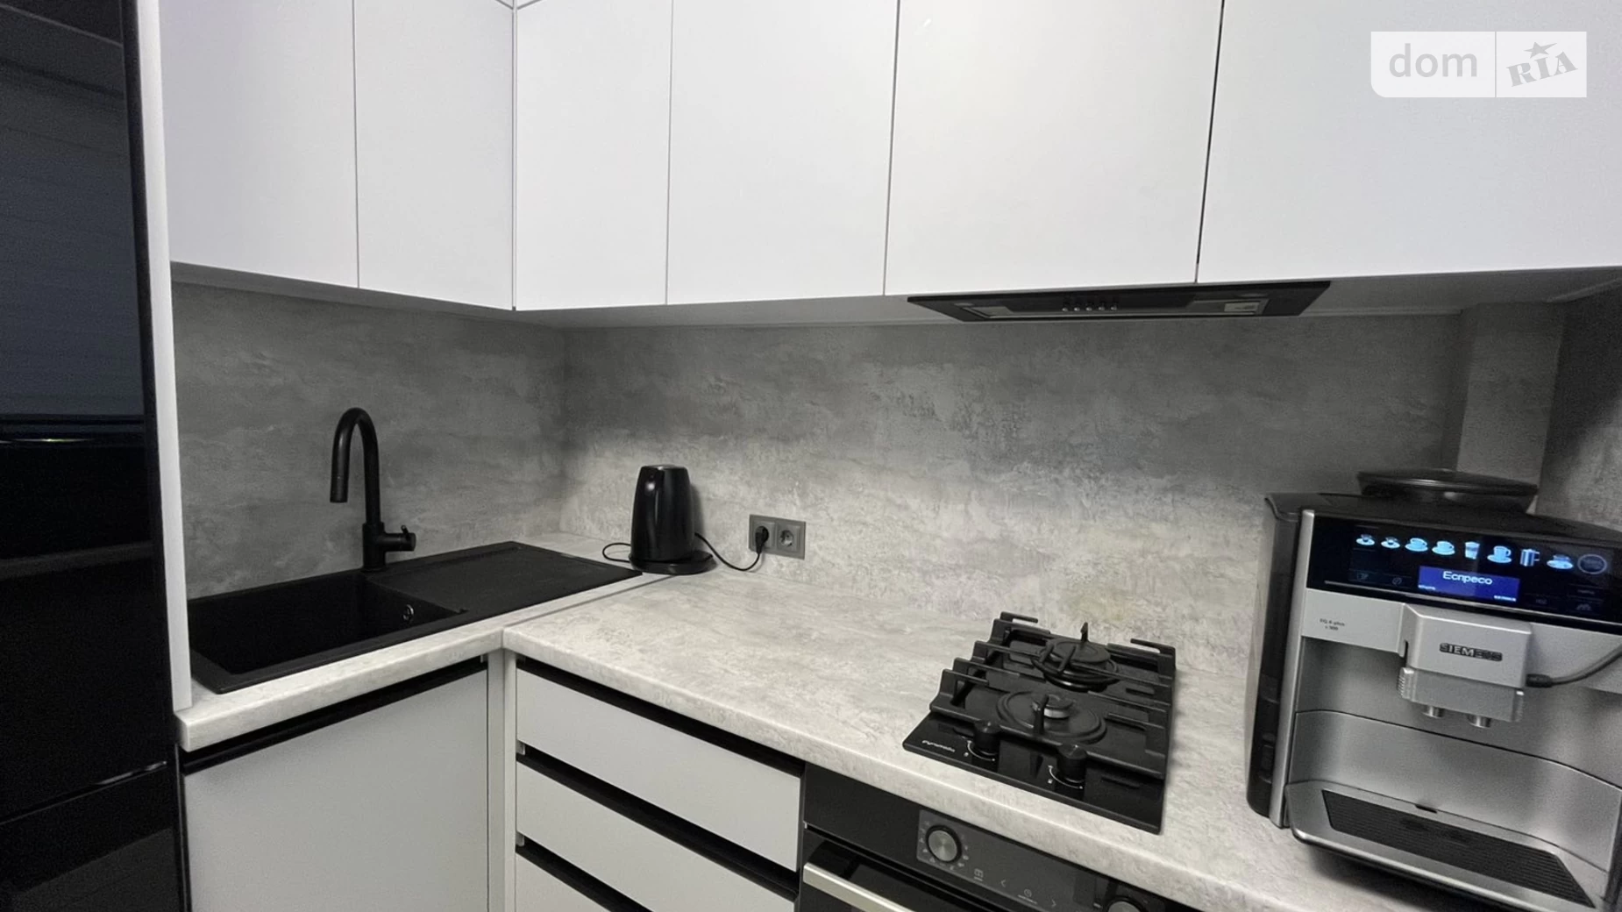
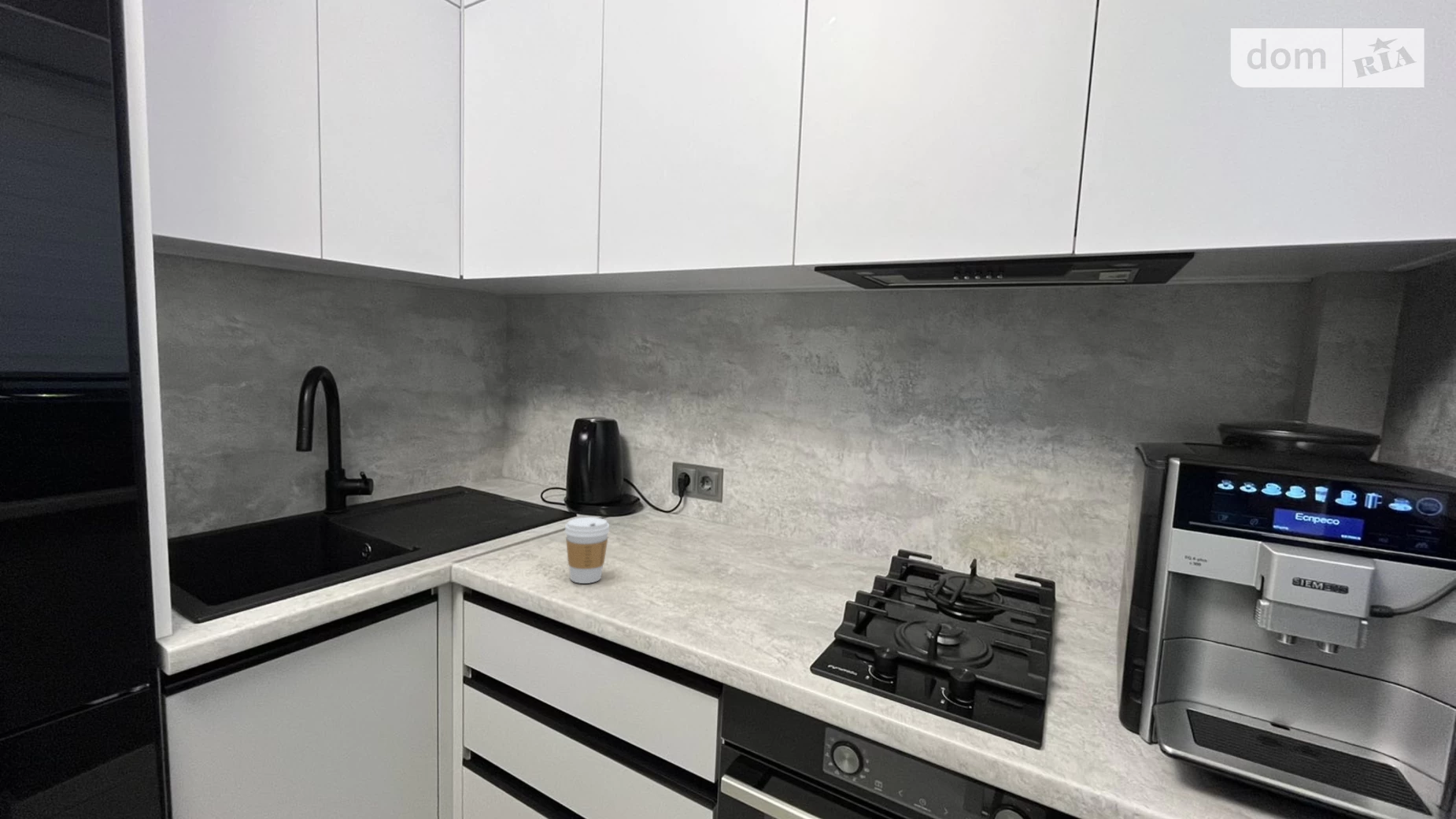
+ coffee cup [564,517,610,584]
